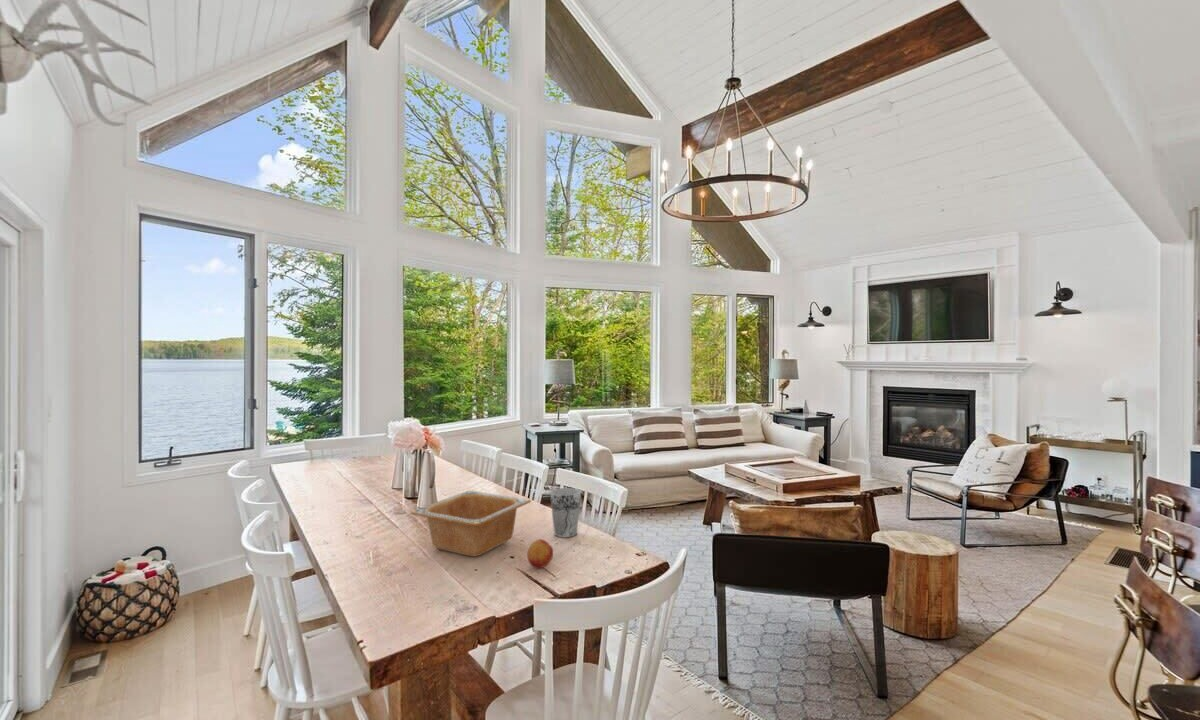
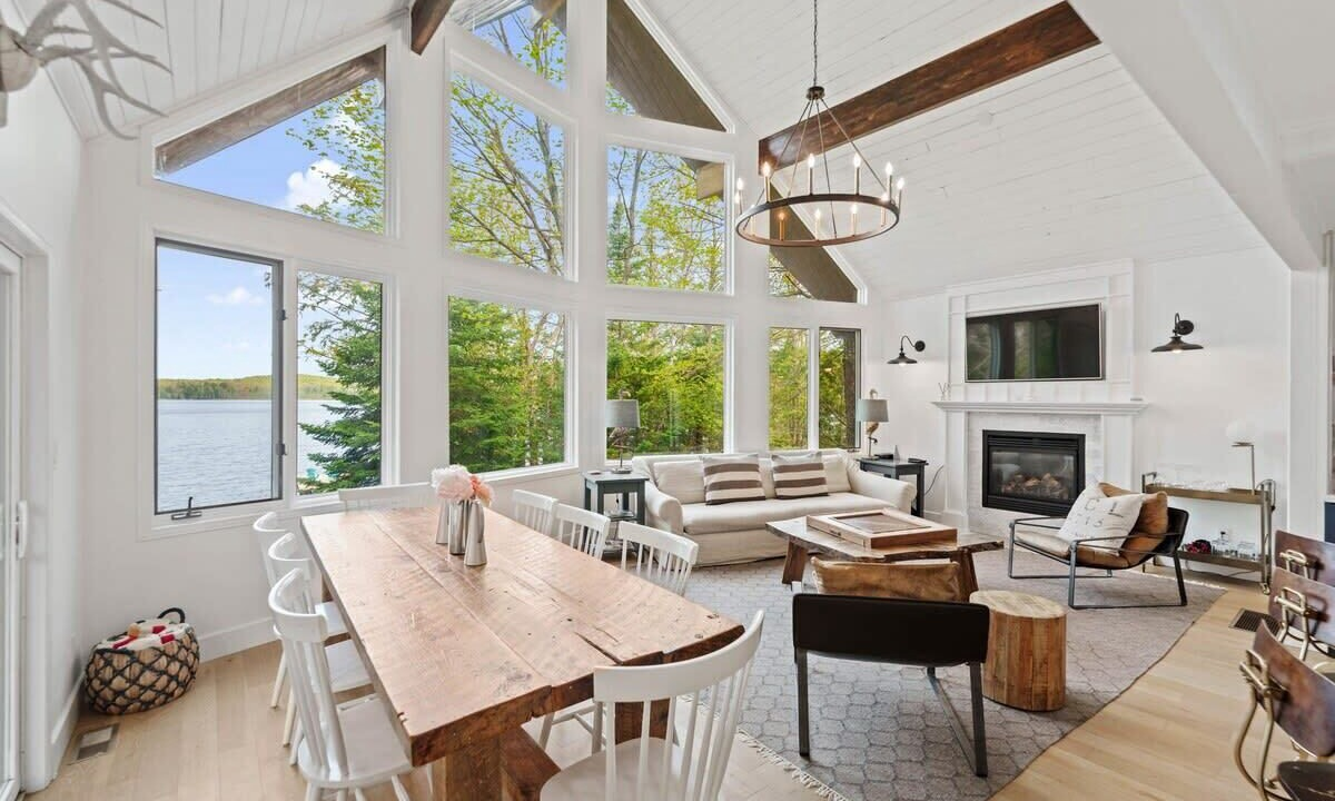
- serving bowl [410,489,532,557]
- fruit [526,538,554,569]
- cup [549,487,582,538]
